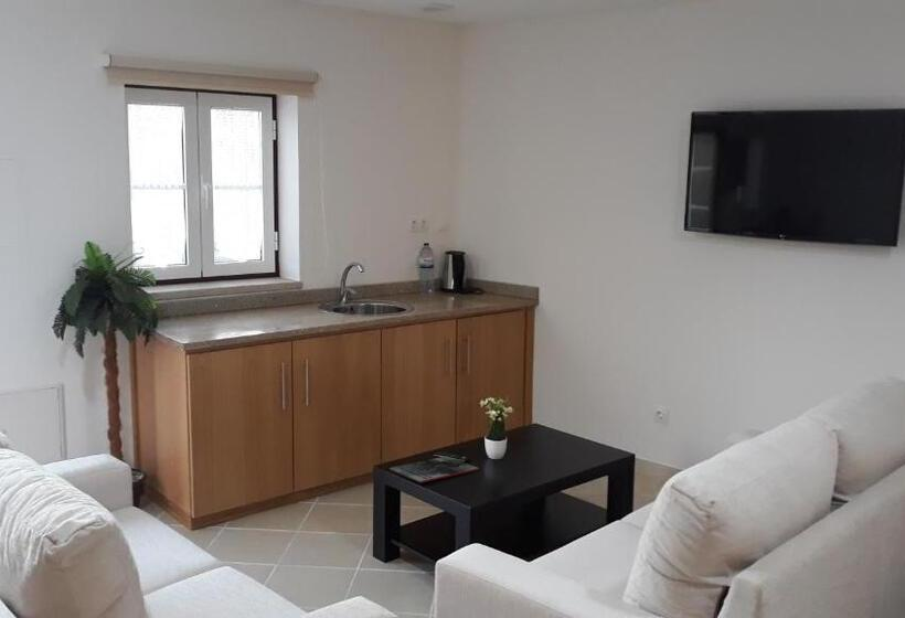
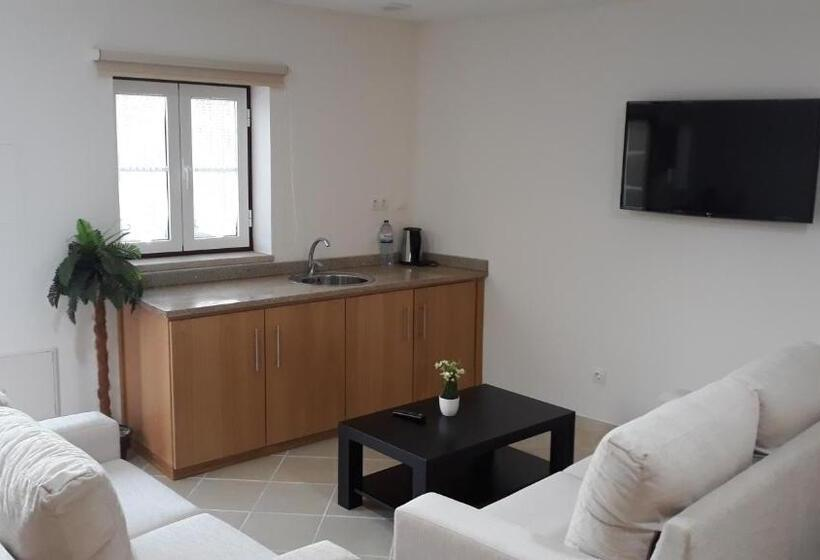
- magazine [388,455,480,484]
